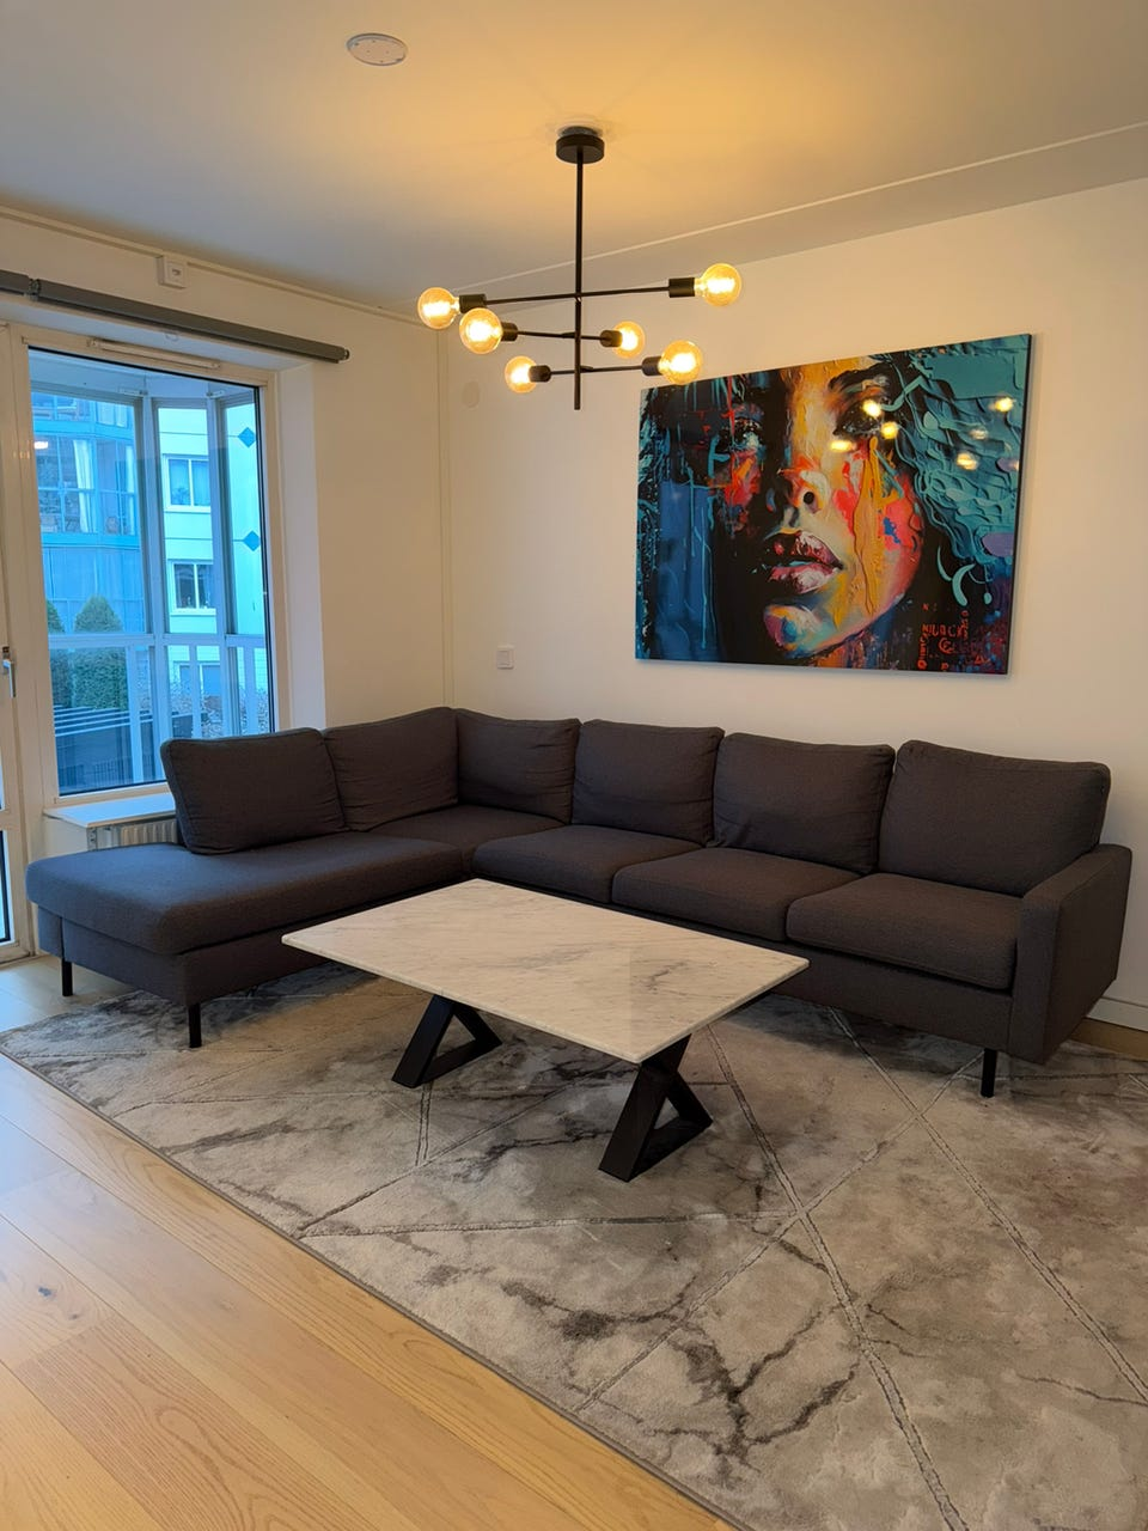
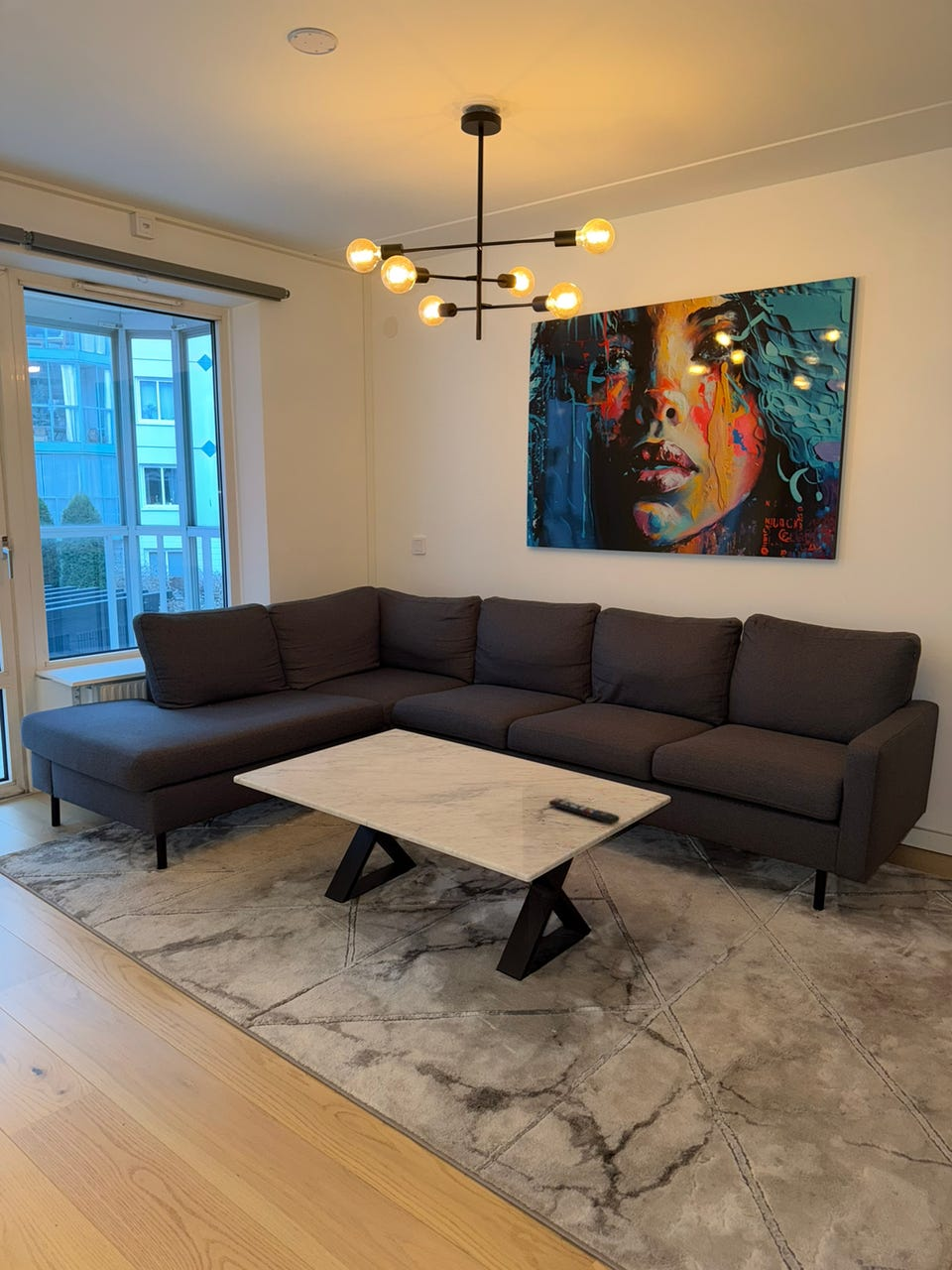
+ remote control [548,798,621,826]
